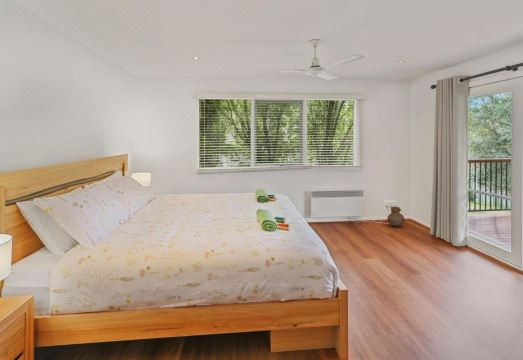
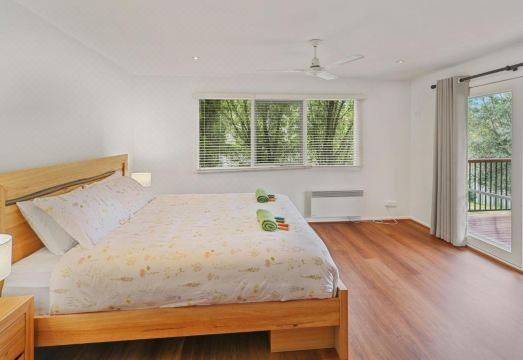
- vase [386,206,406,227]
